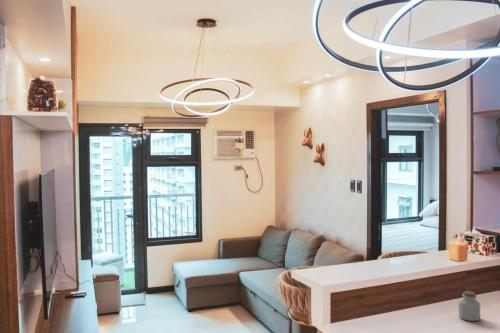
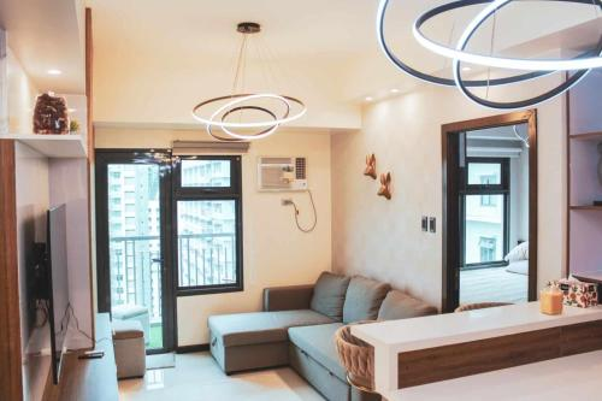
- jar [458,290,481,322]
